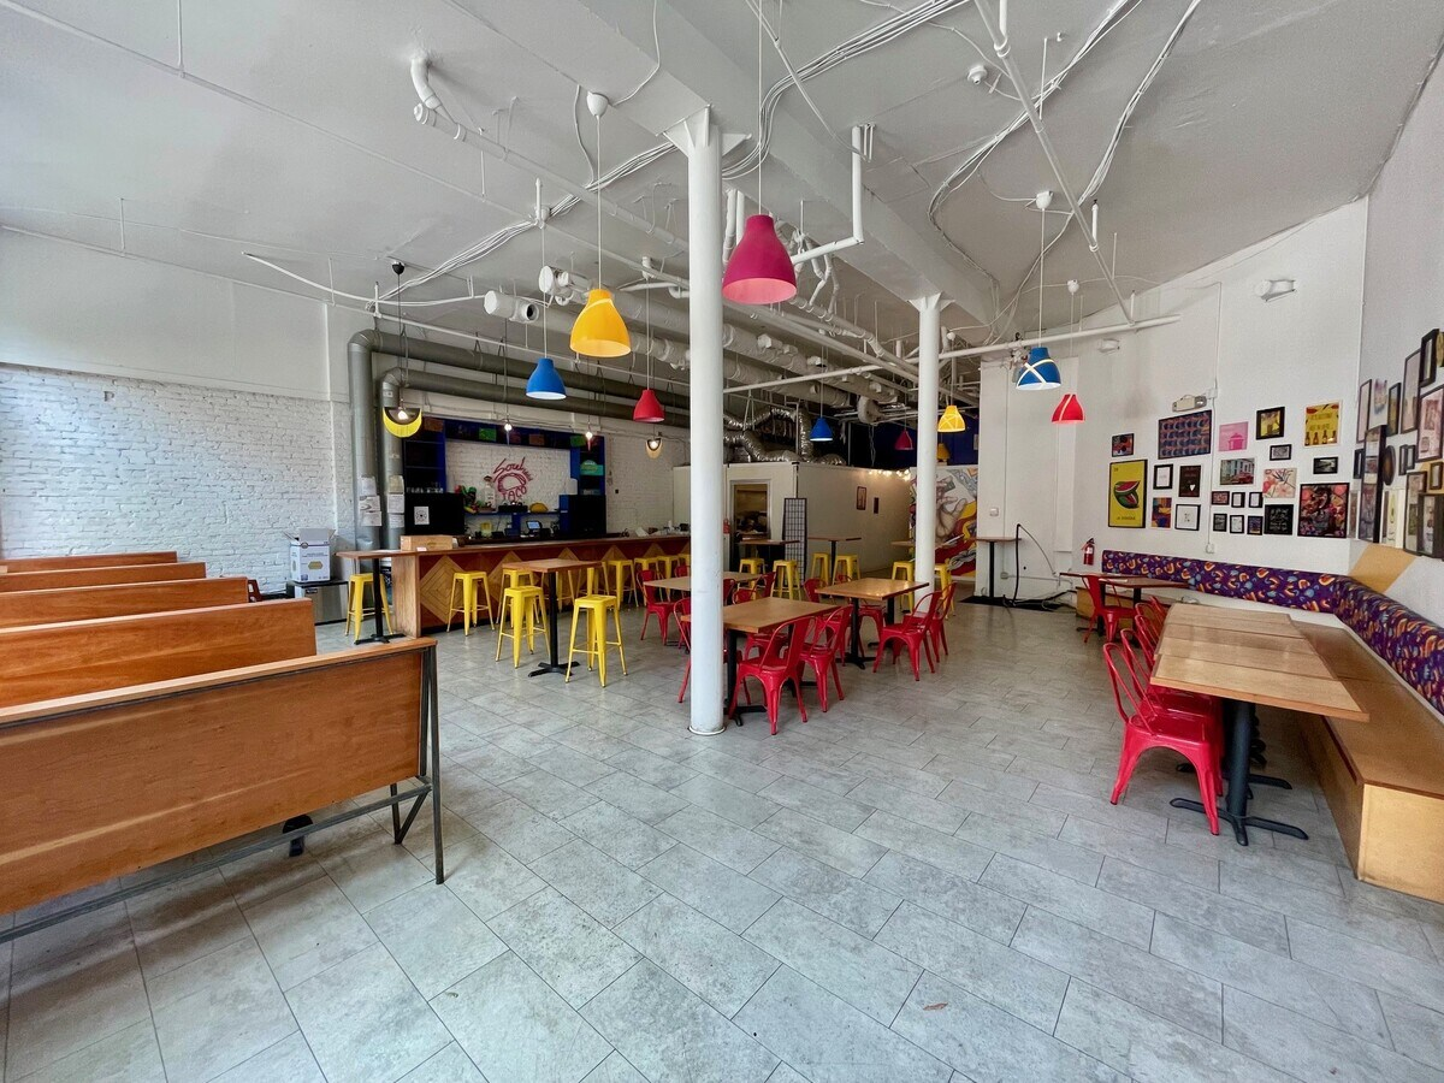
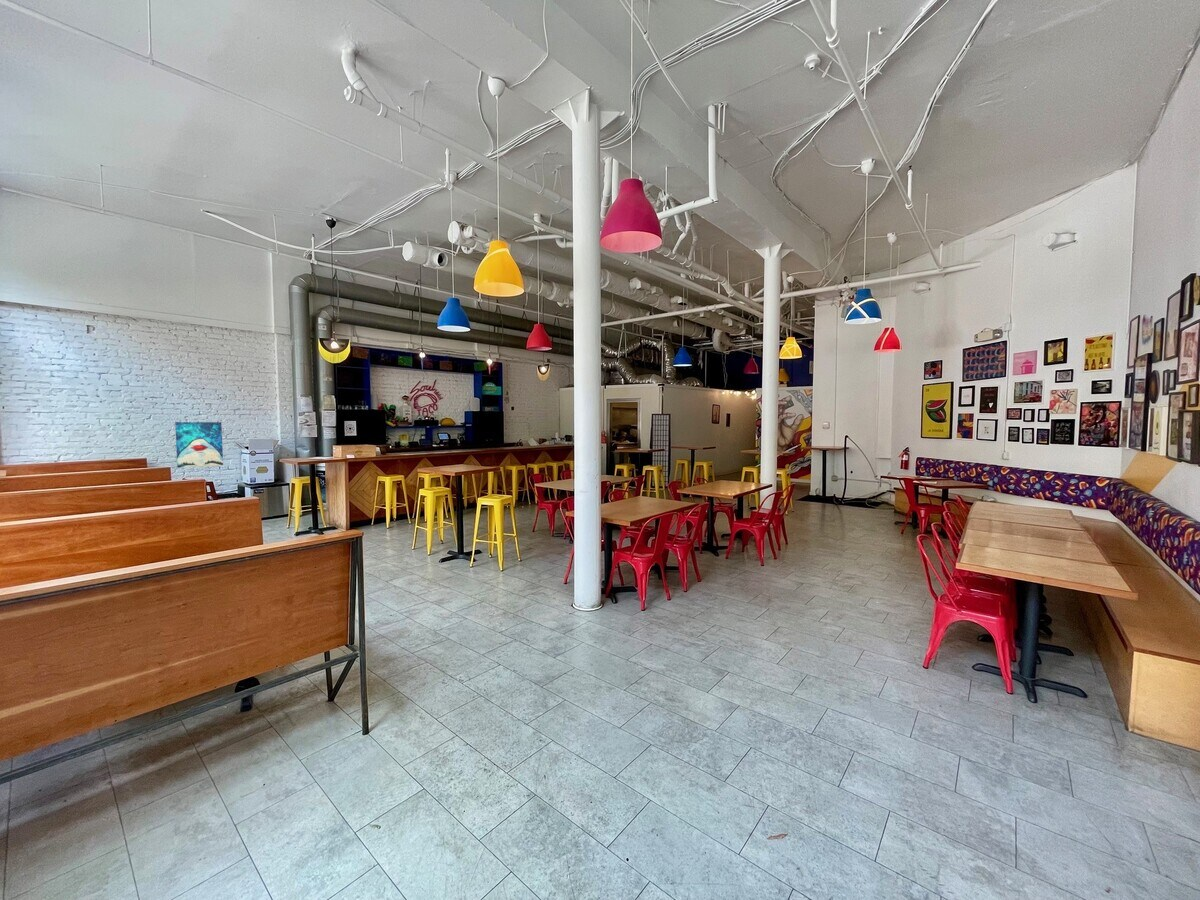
+ wall art [174,421,224,469]
